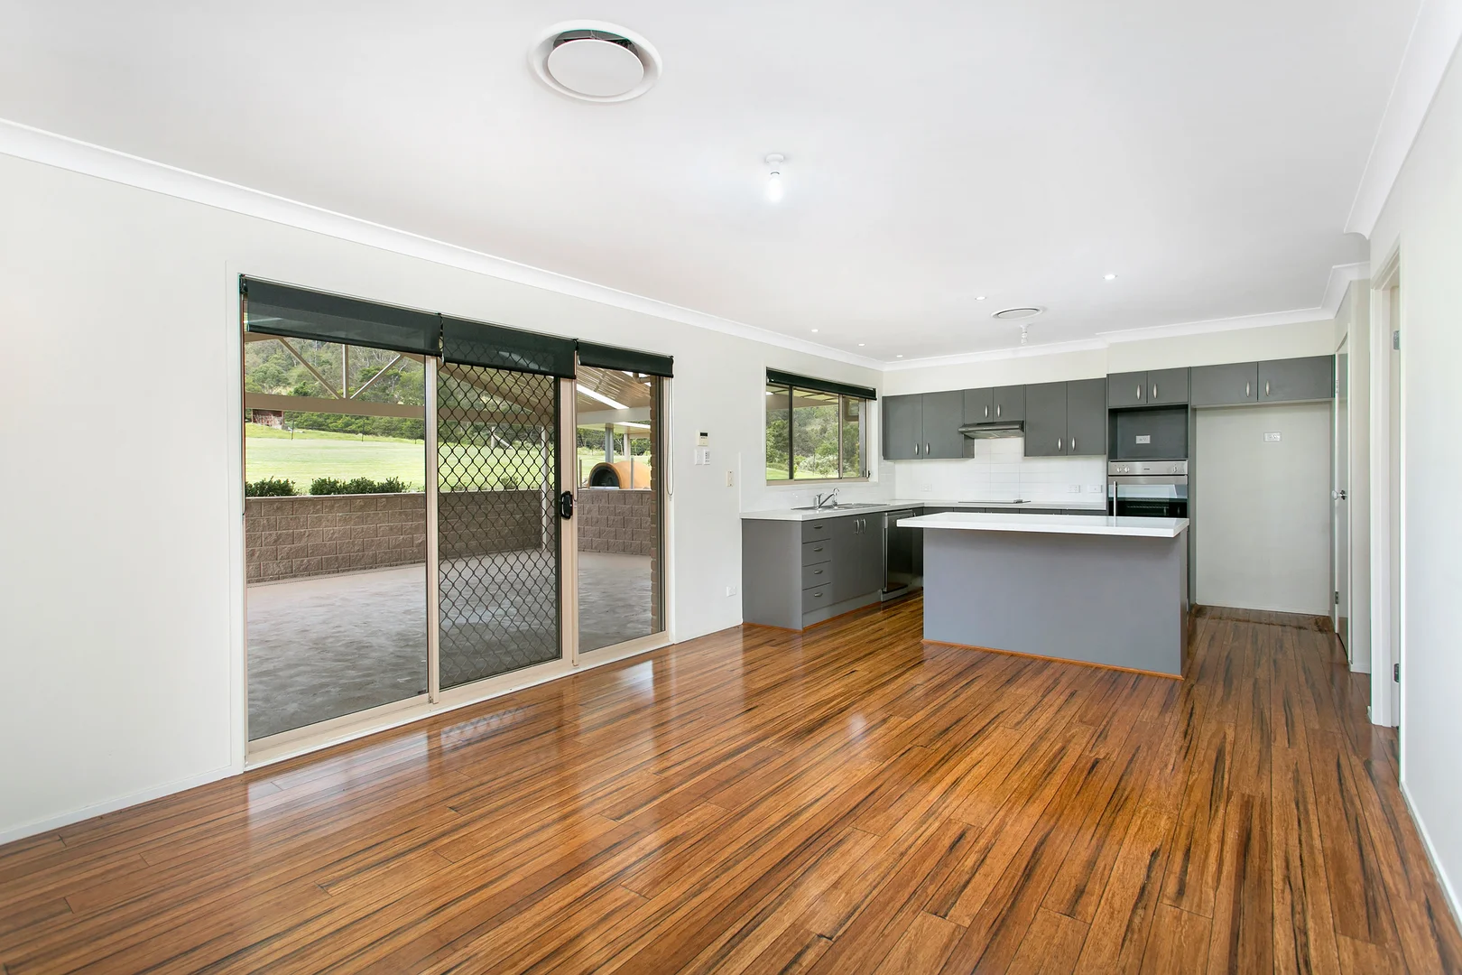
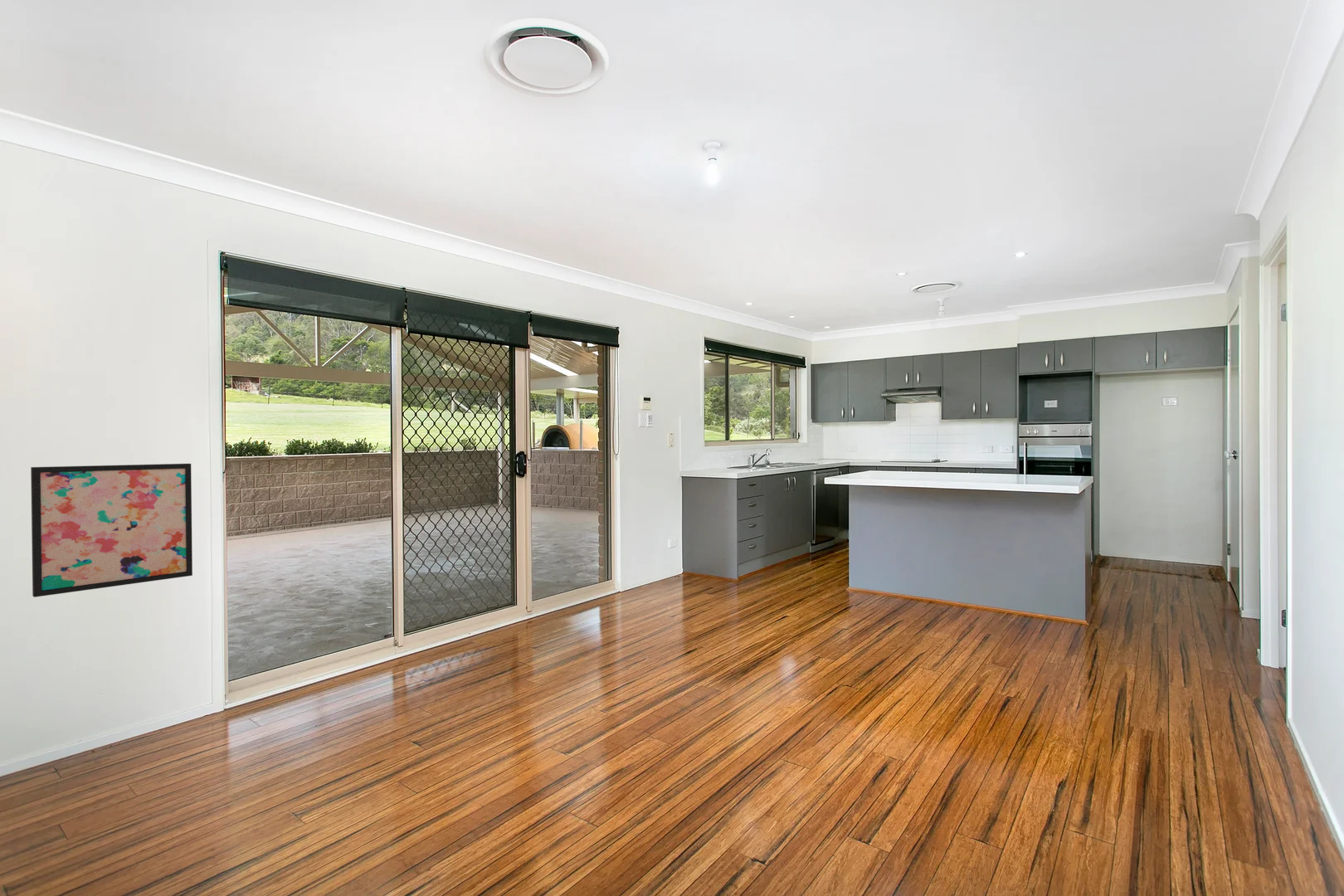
+ wall art [30,463,193,598]
